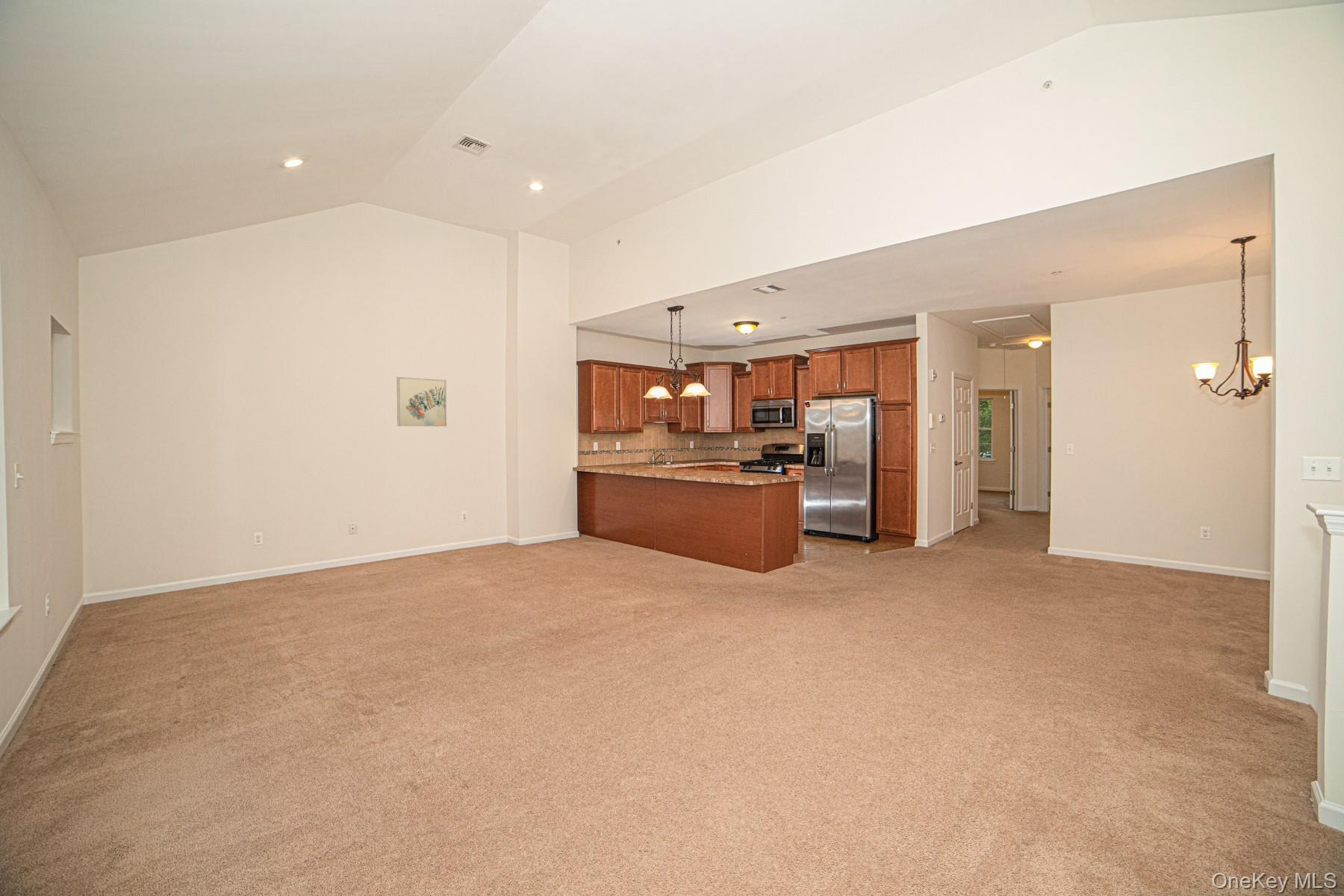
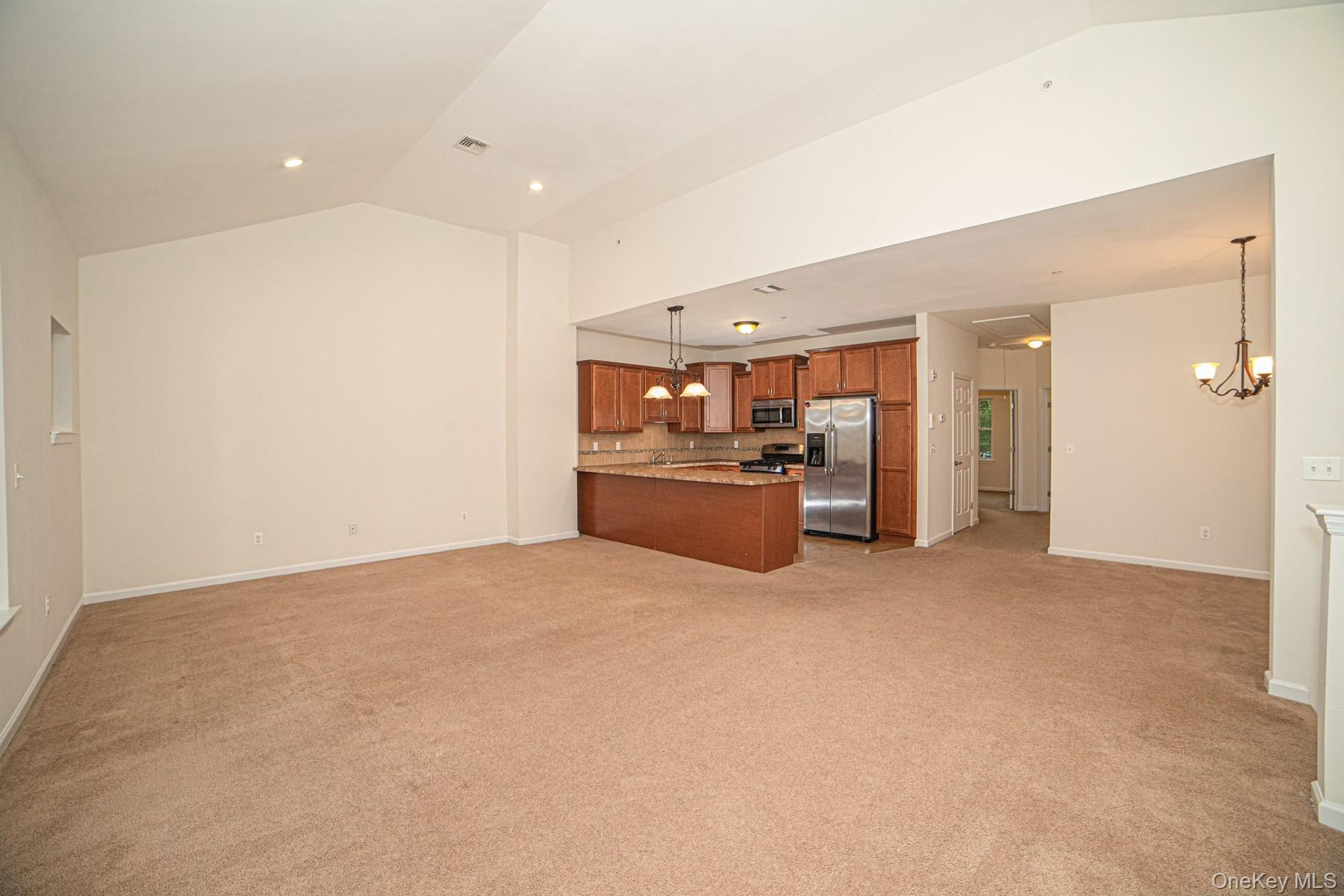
- wall art [396,376,447,427]
